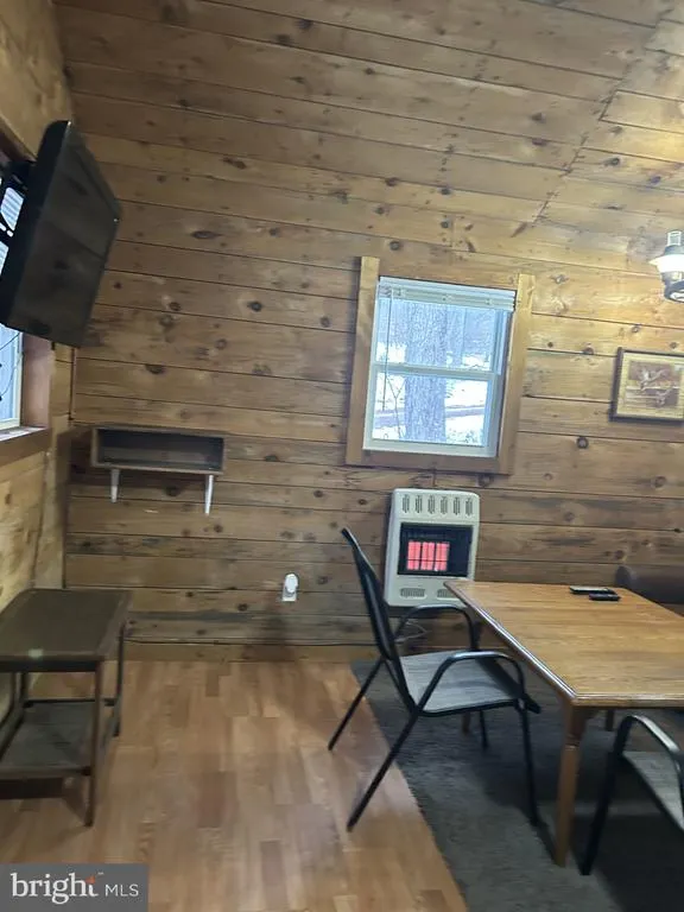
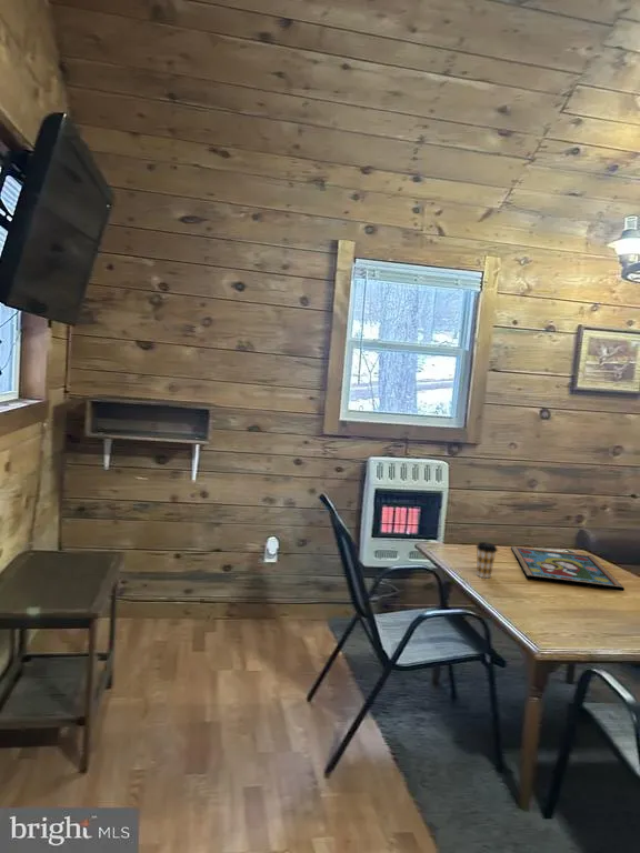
+ framed painting [510,545,626,592]
+ coffee cup [476,541,499,579]
